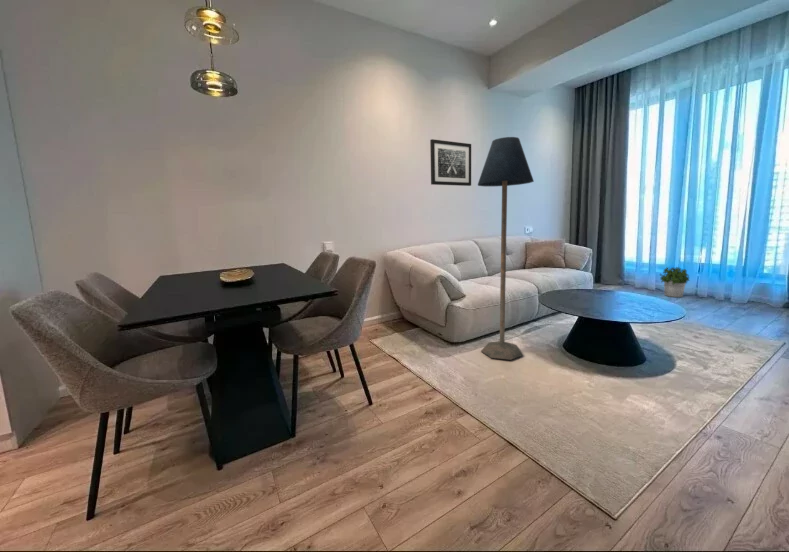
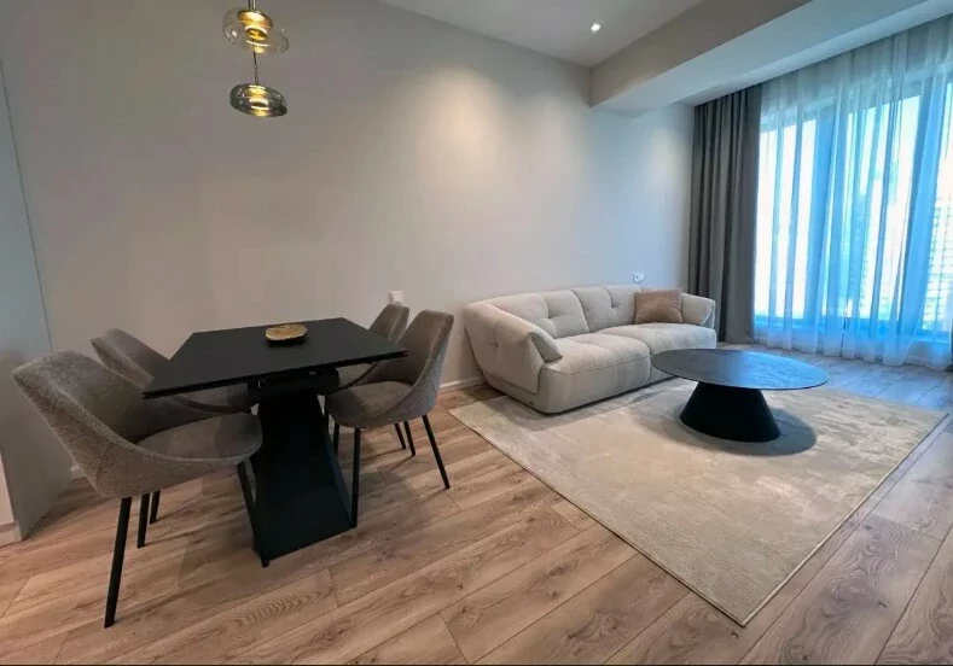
- potted plant [658,266,691,298]
- floor lamp [477,136,535,361]
- wall art [429,138,472,187]
